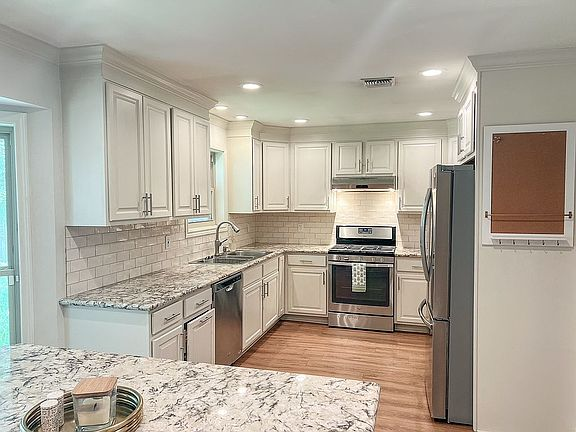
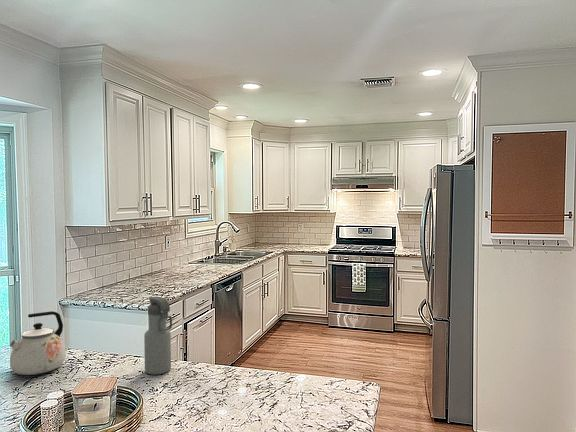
+ water bottle [143,296,173,376]
+ kettle [9,310,67,376]
